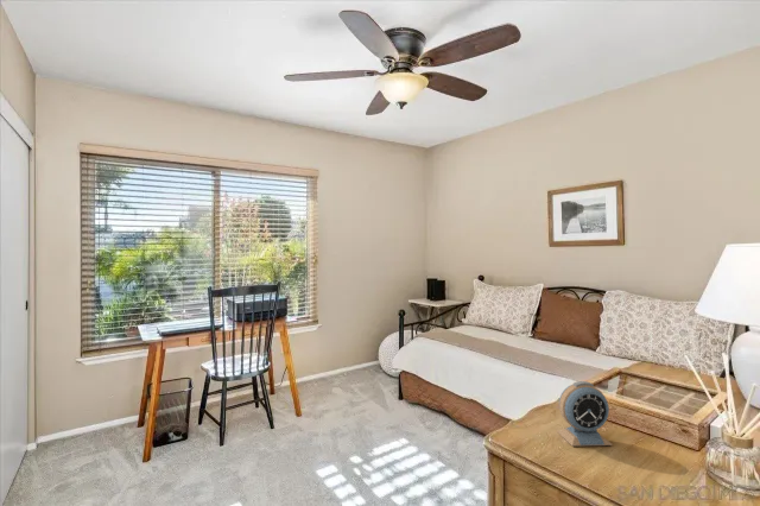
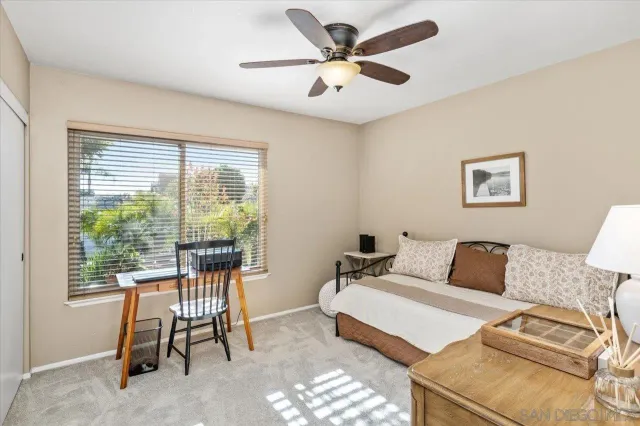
- alarm clock [556,380,614,448]
